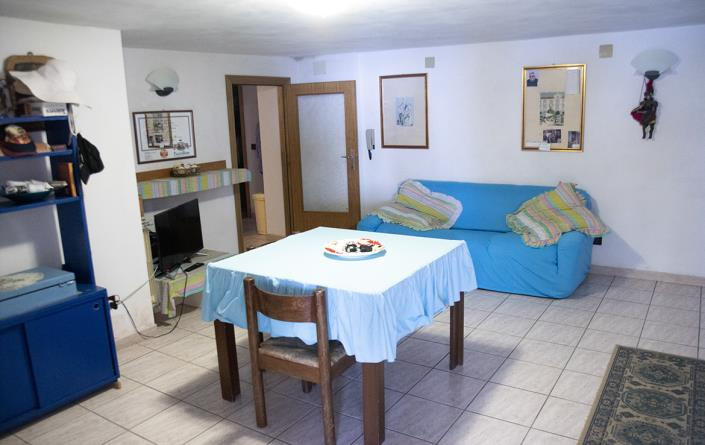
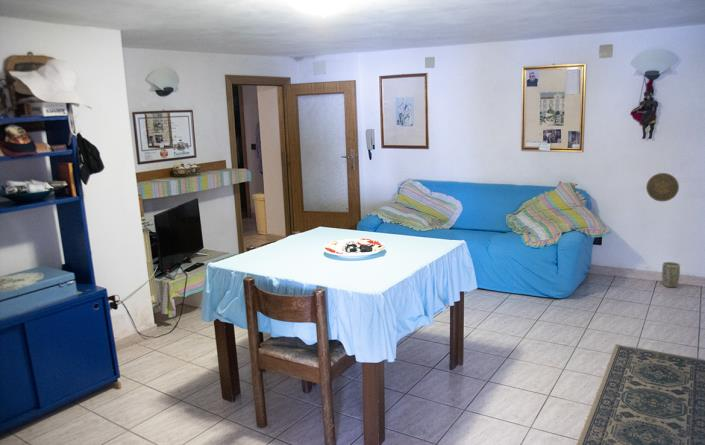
+ plant pot [661,261,681,288]
+ decorative plate [645,172,680,202]
